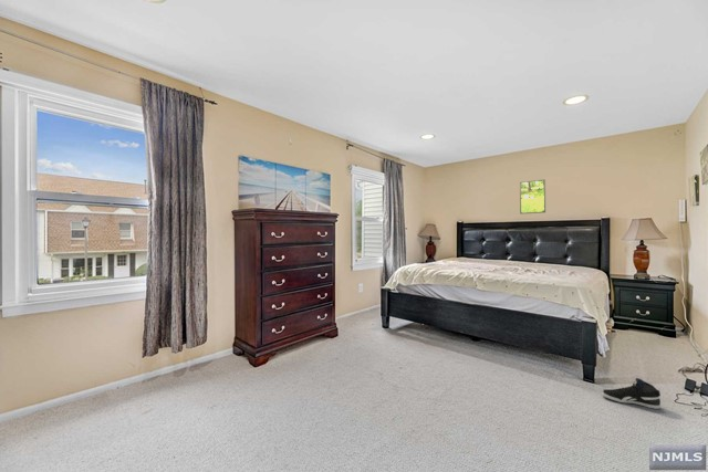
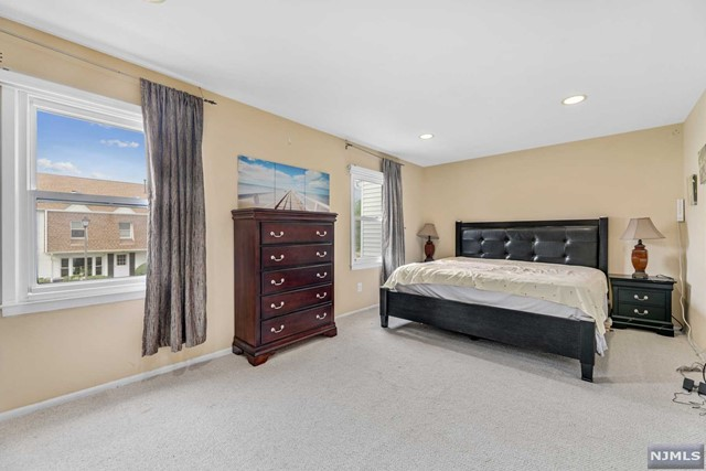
- sneaker [602,377,662,410]
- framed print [519,179,546,214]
